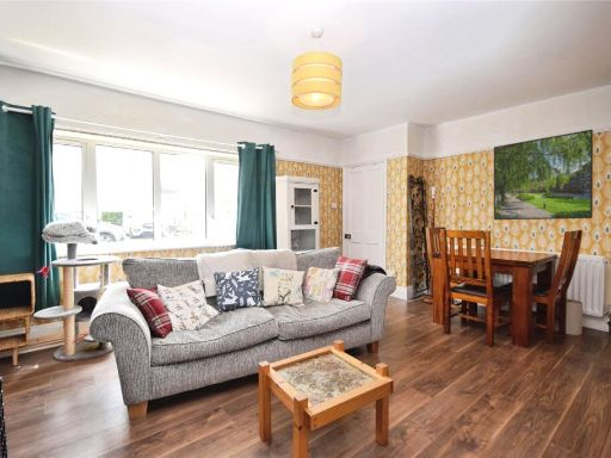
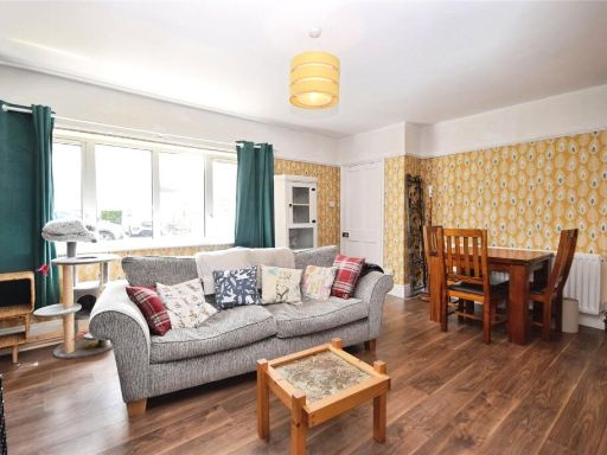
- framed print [493,129,594,221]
